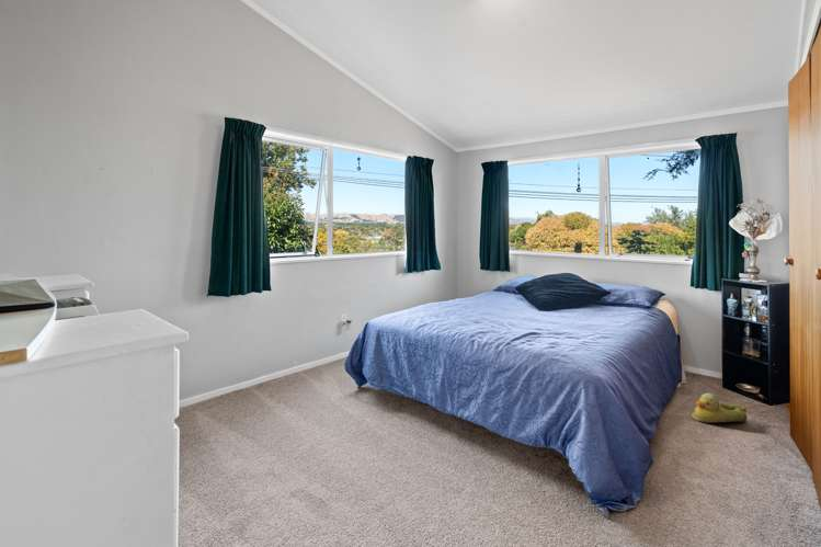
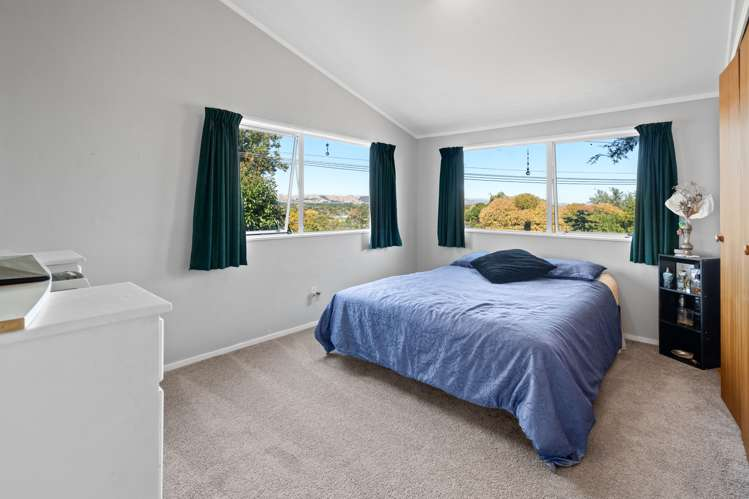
- rubber duck [691,391,749,423]
